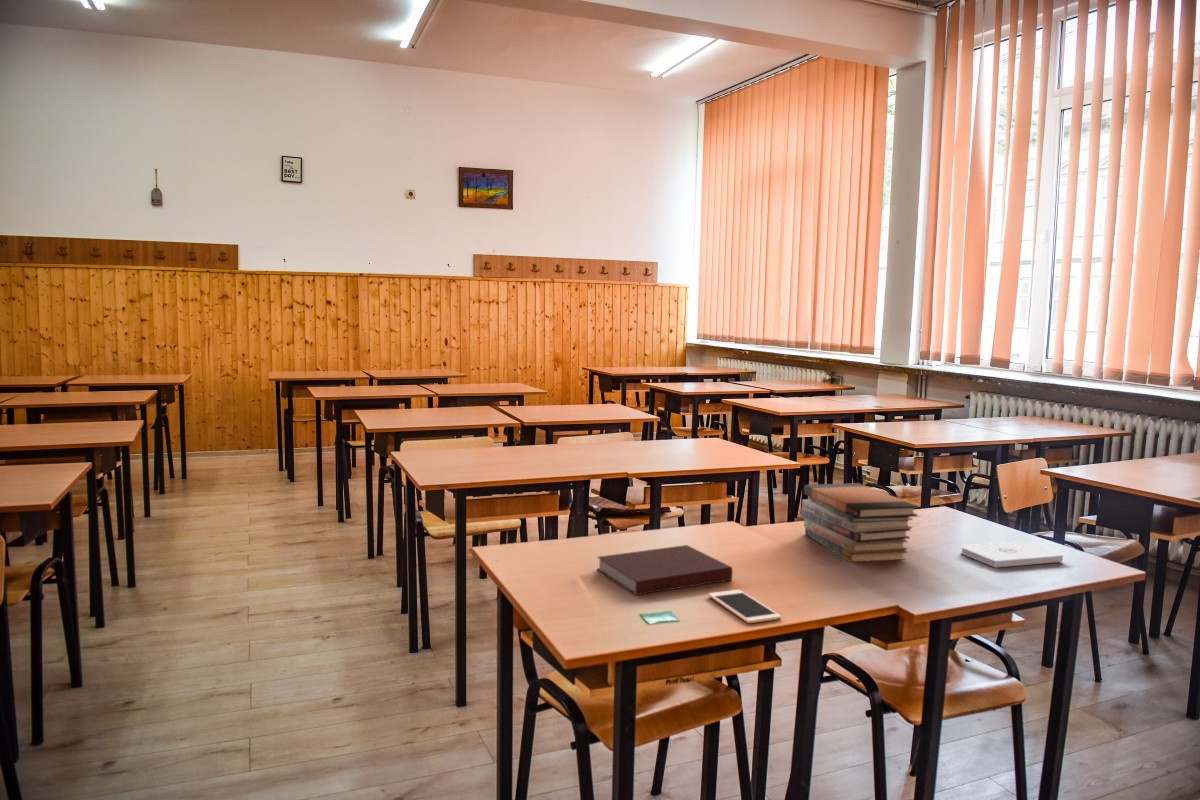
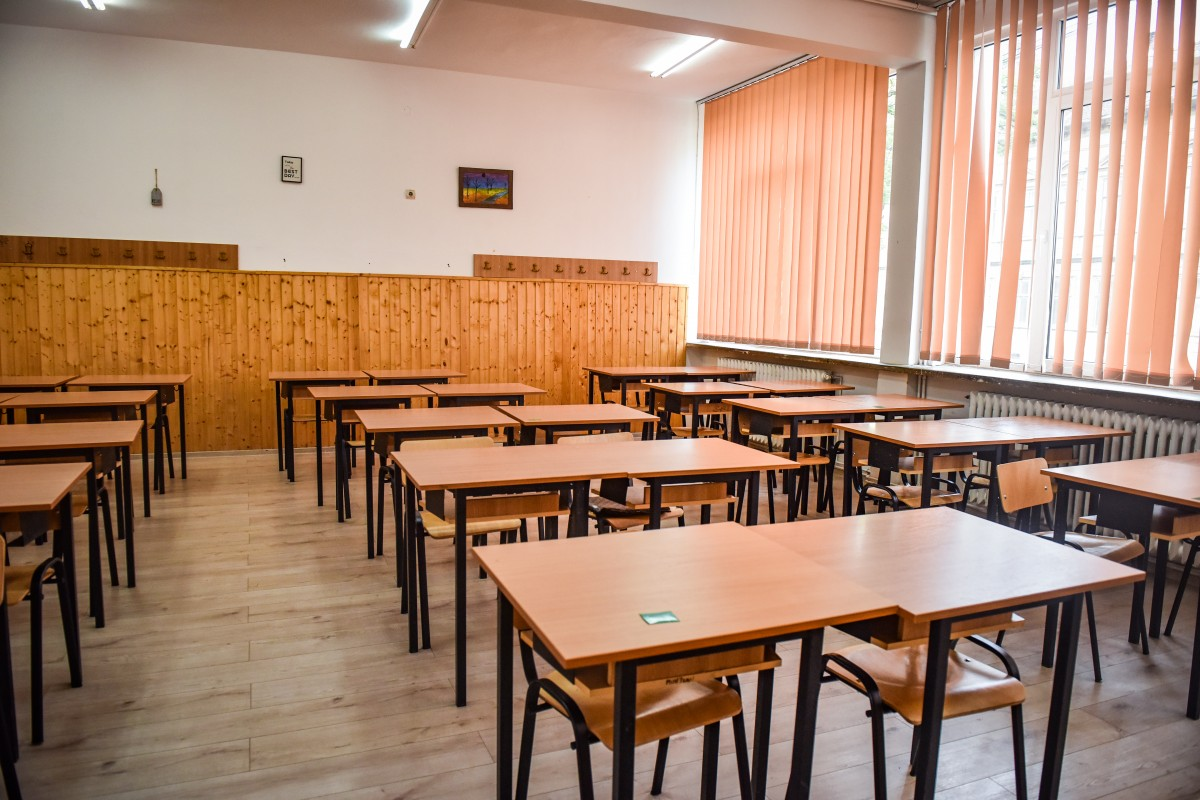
- book stack [800,482,920,563]
- notepad [960,540,1064,569]
- cell phone [708,589,782,624]
- notebook [596,544,734,596]
